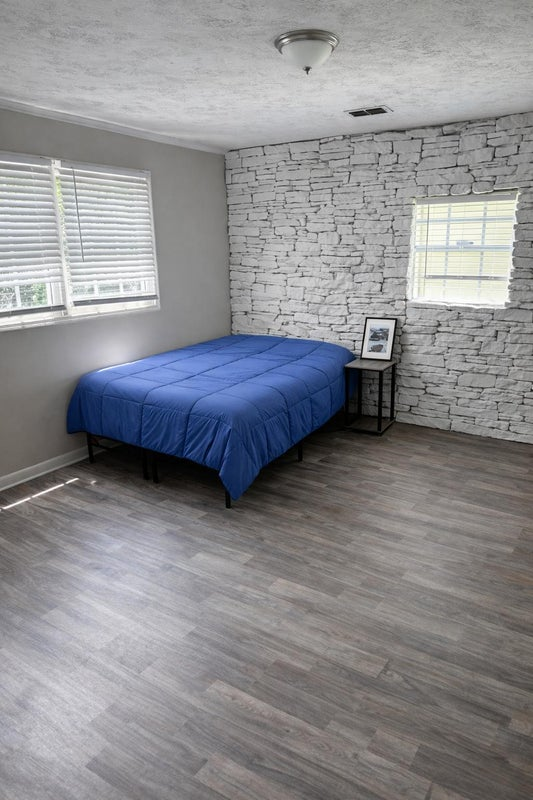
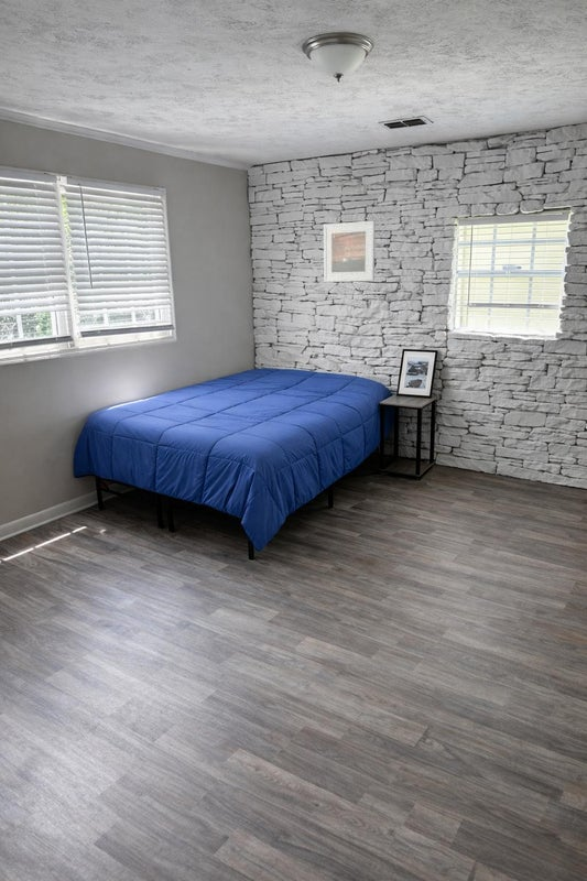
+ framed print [323,220,377,283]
